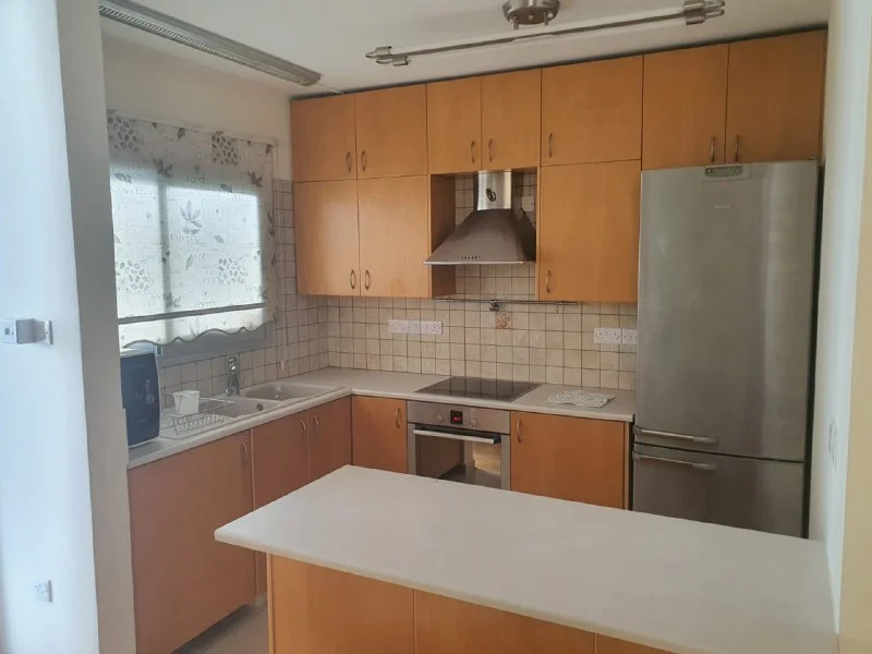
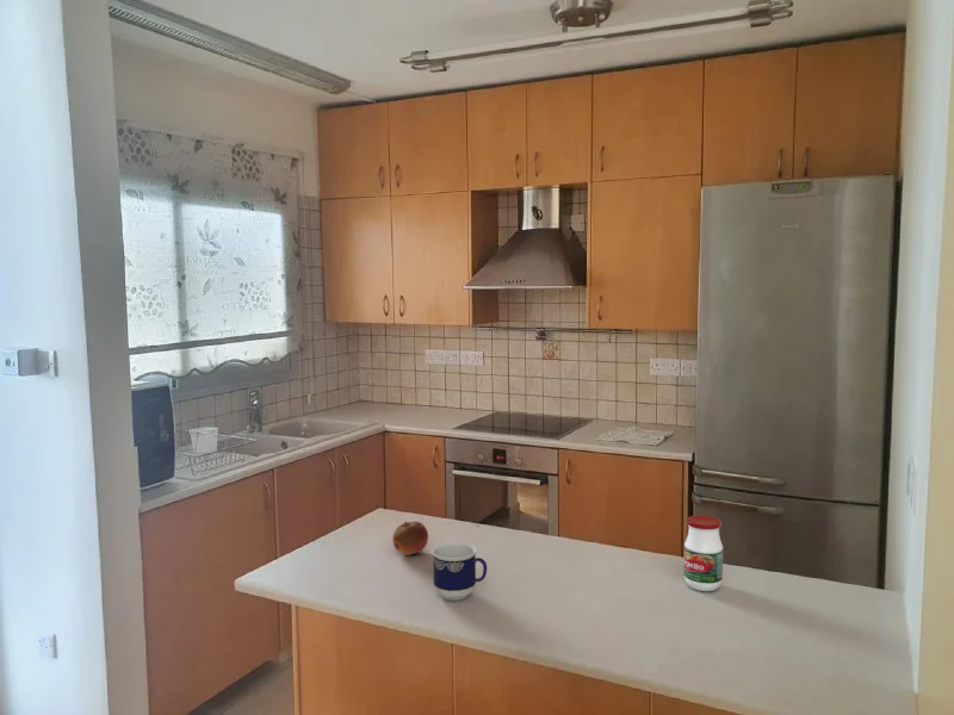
+ fruit [391,521,429,557]
+ cup [430,541,488,602]
+ jar [683,515,724,592]
